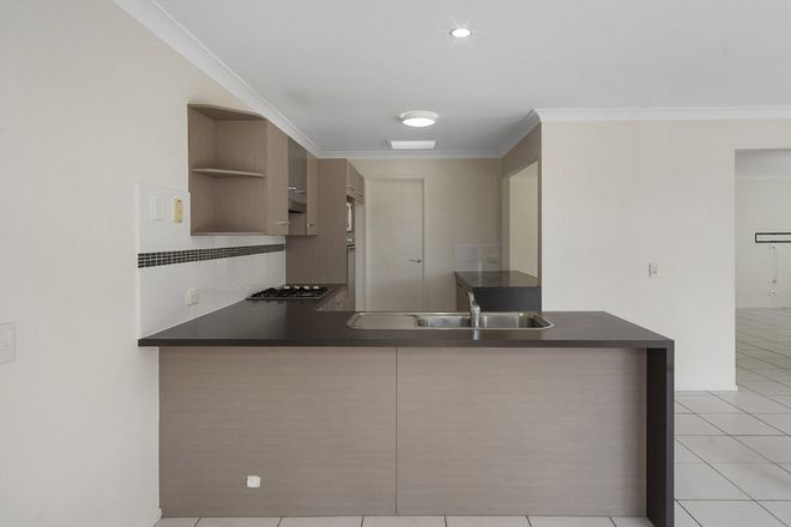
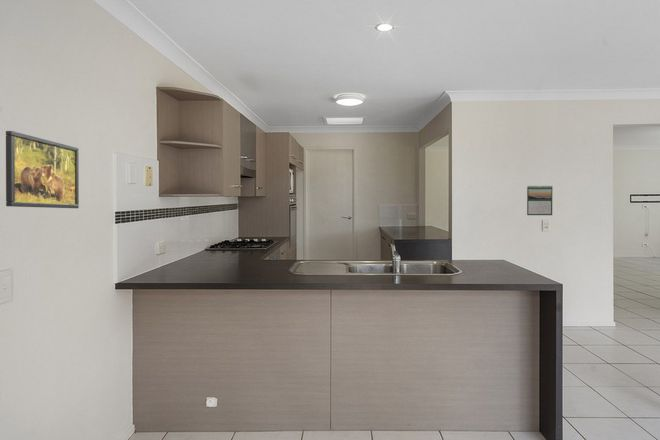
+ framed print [5,130,80,209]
+ calendar [526,184,553,216]
